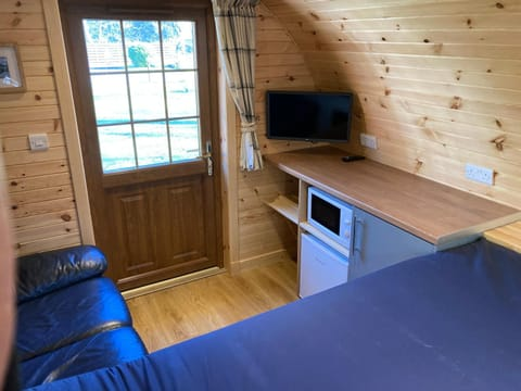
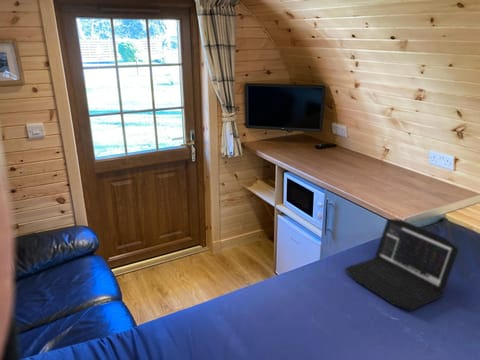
+ laptop [344,218,460,312]
